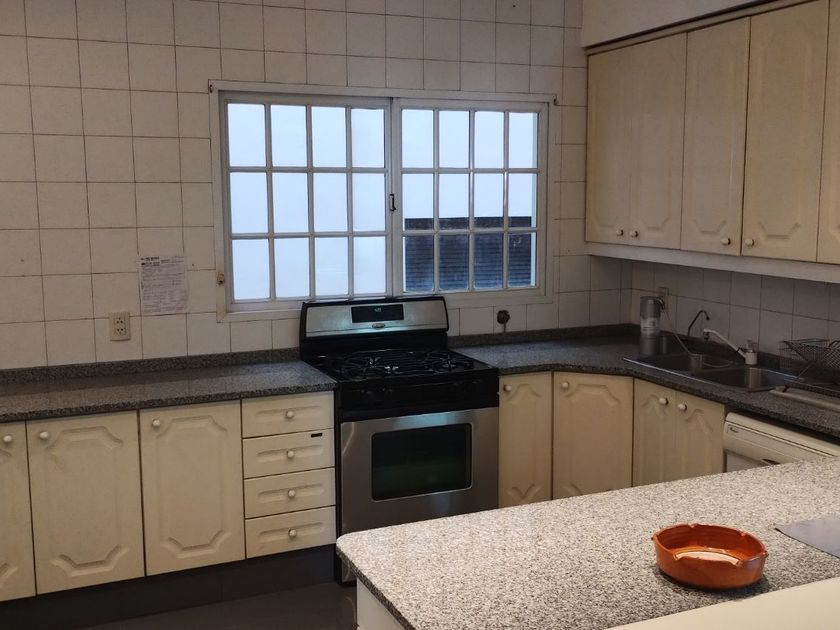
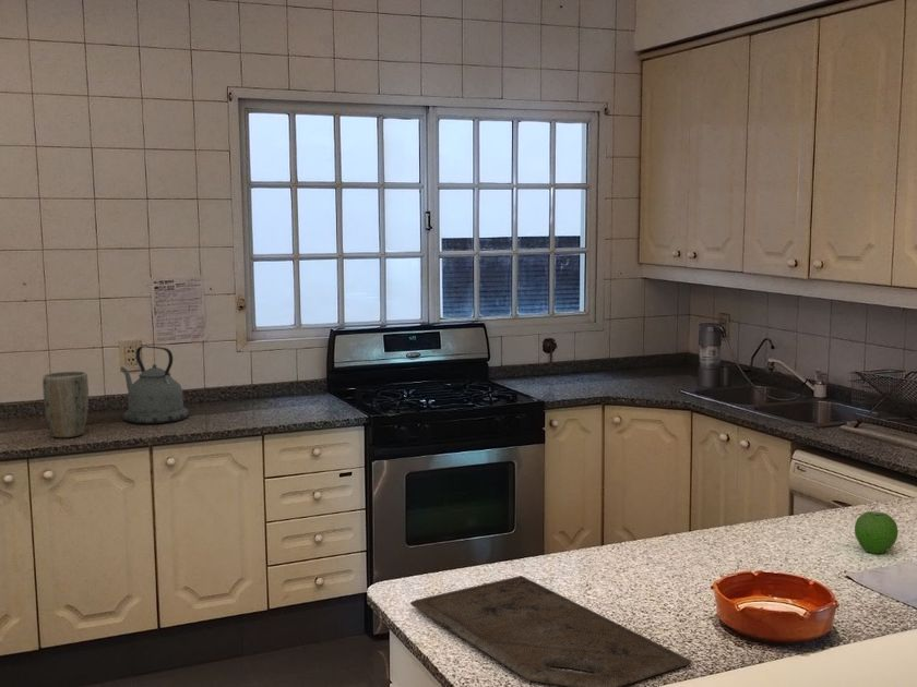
+ plant pot [41,370,90,438]
+ kettle [120,345,190,424]
+ cutting board [409,575,693,687]
+ fruit [854,510,900,555]
